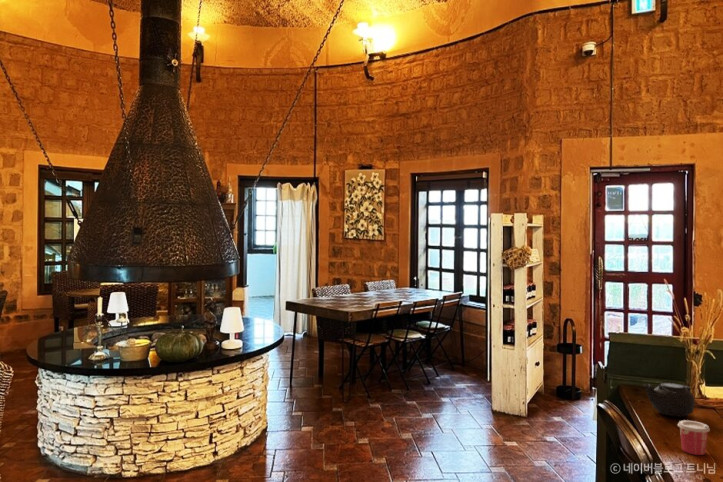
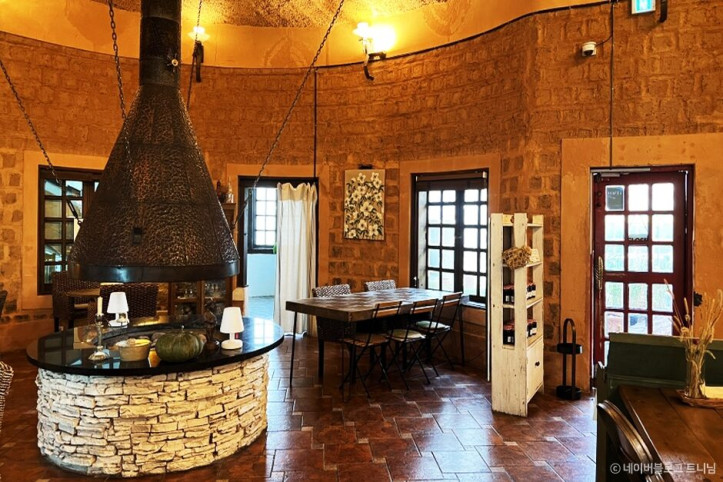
- cup [677,419,711,456]
- teapot [643,382,696,418]
